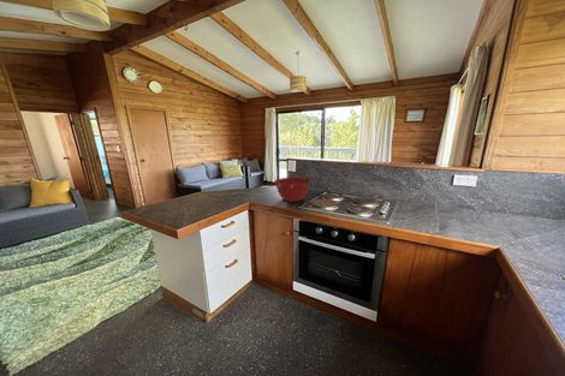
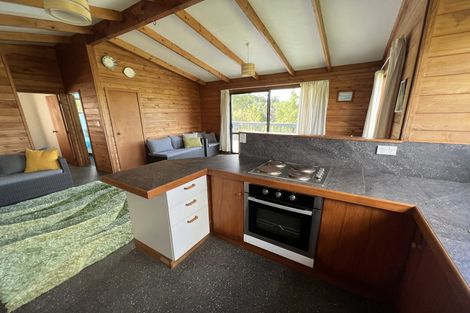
- mixing bowl [273,177,313,203]
